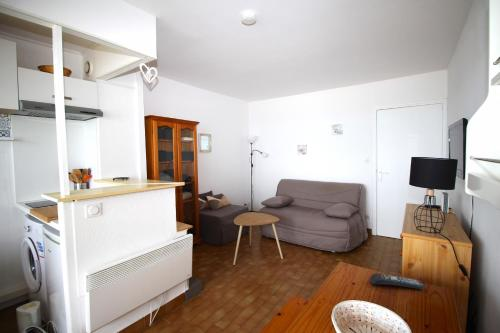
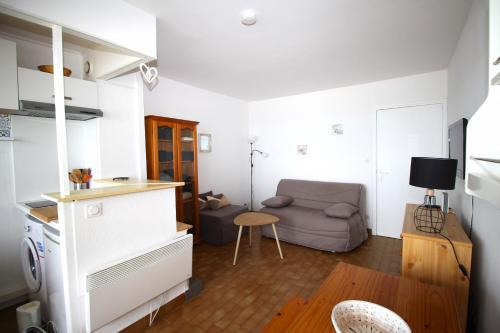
- remote control [369,272,426,290]
